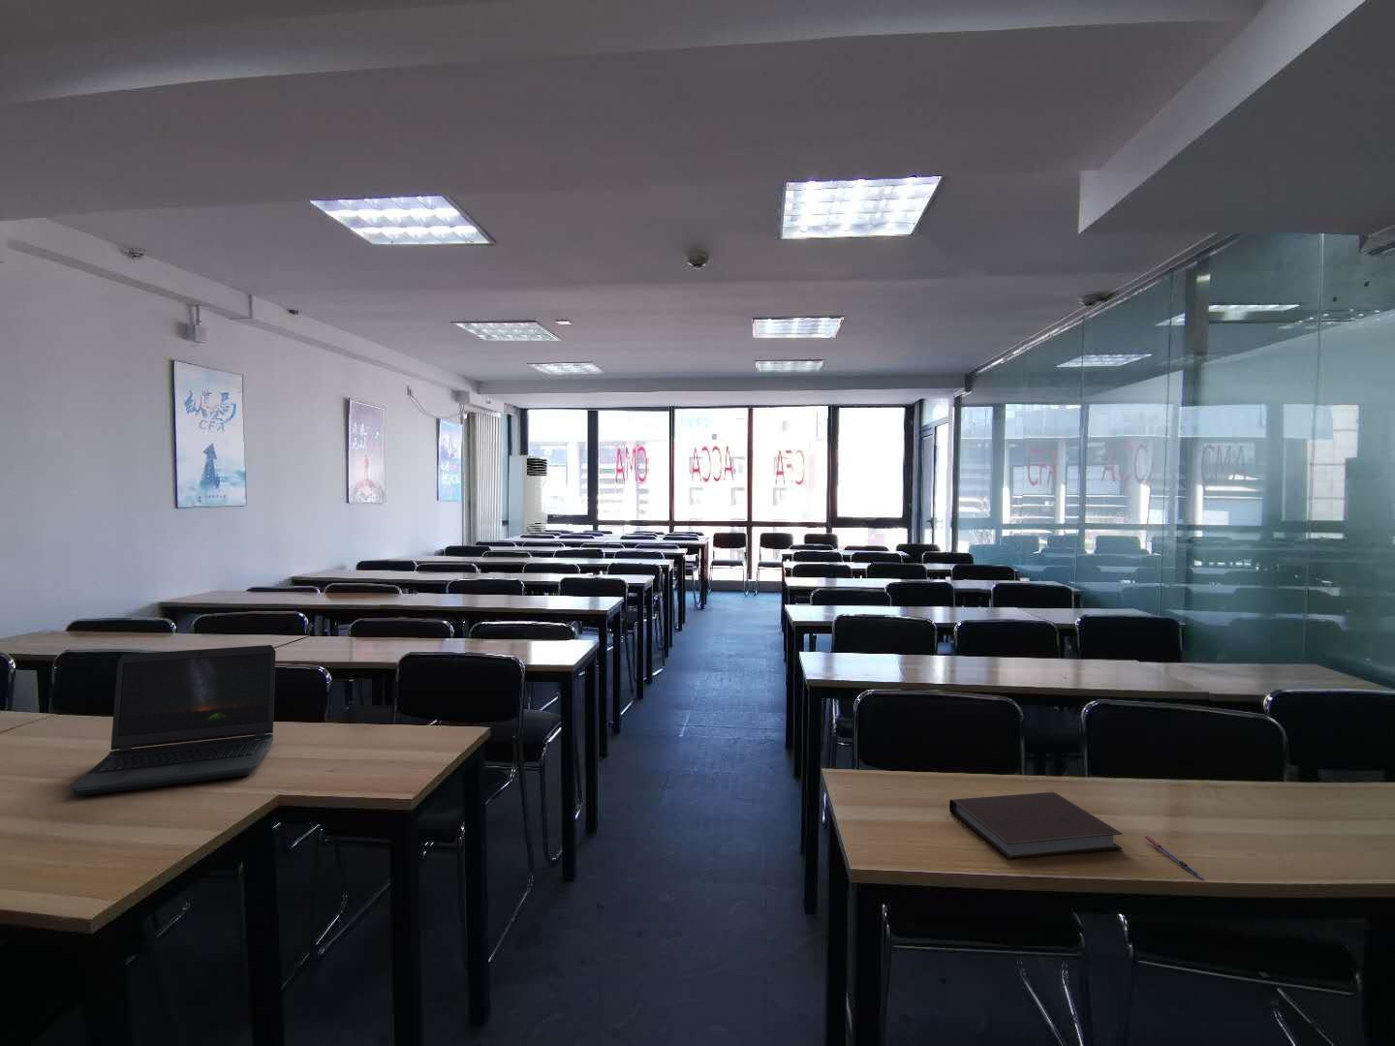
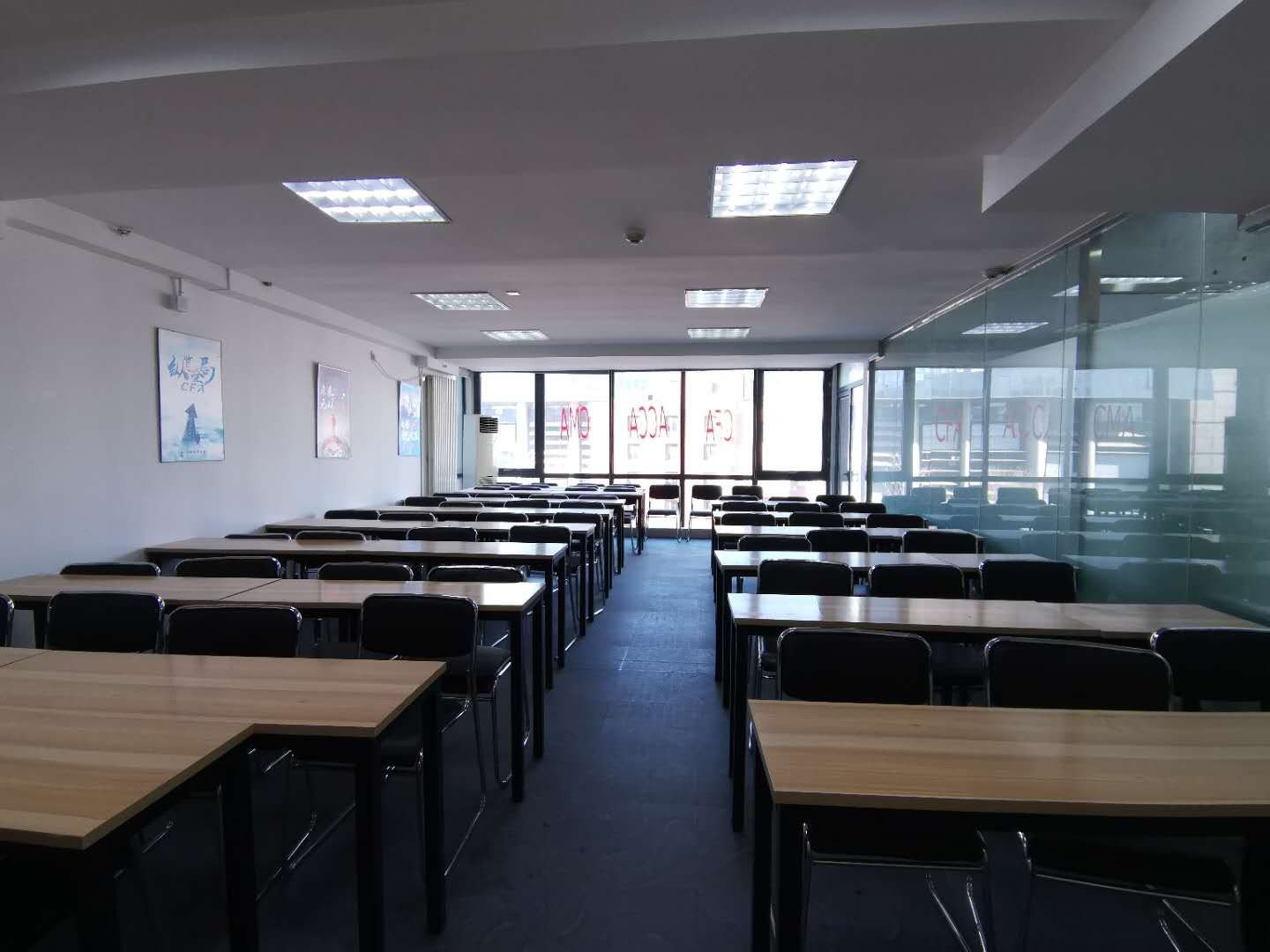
- pen [1145,835,1205,879]
- notebook [948,791,1124,861]
- laptop computer [70,644,277,797]
